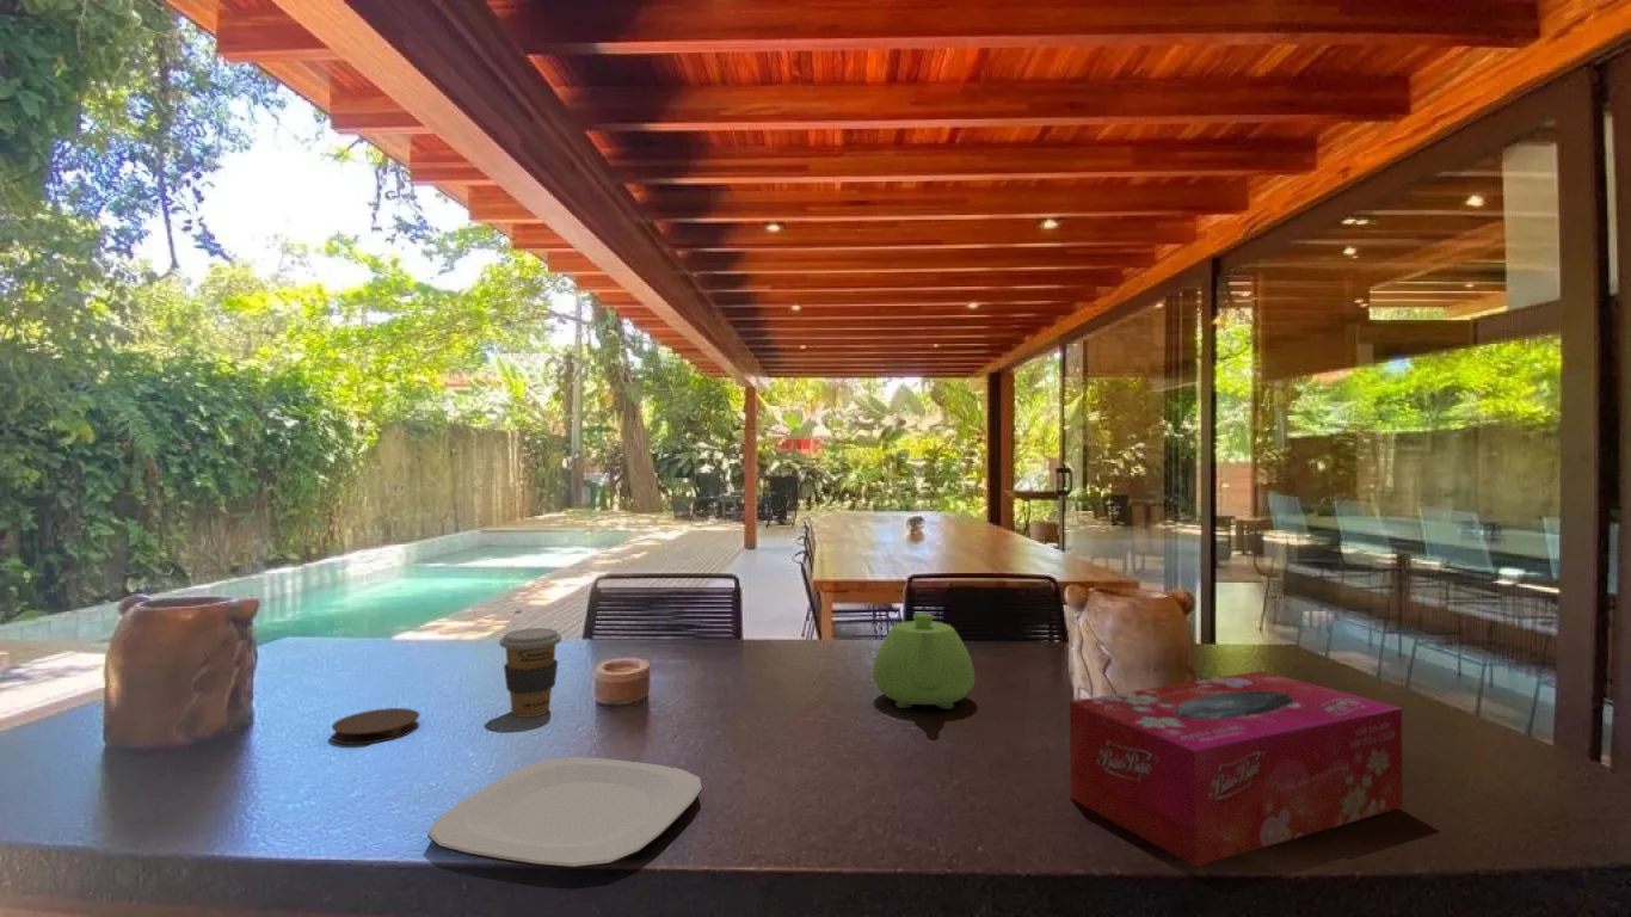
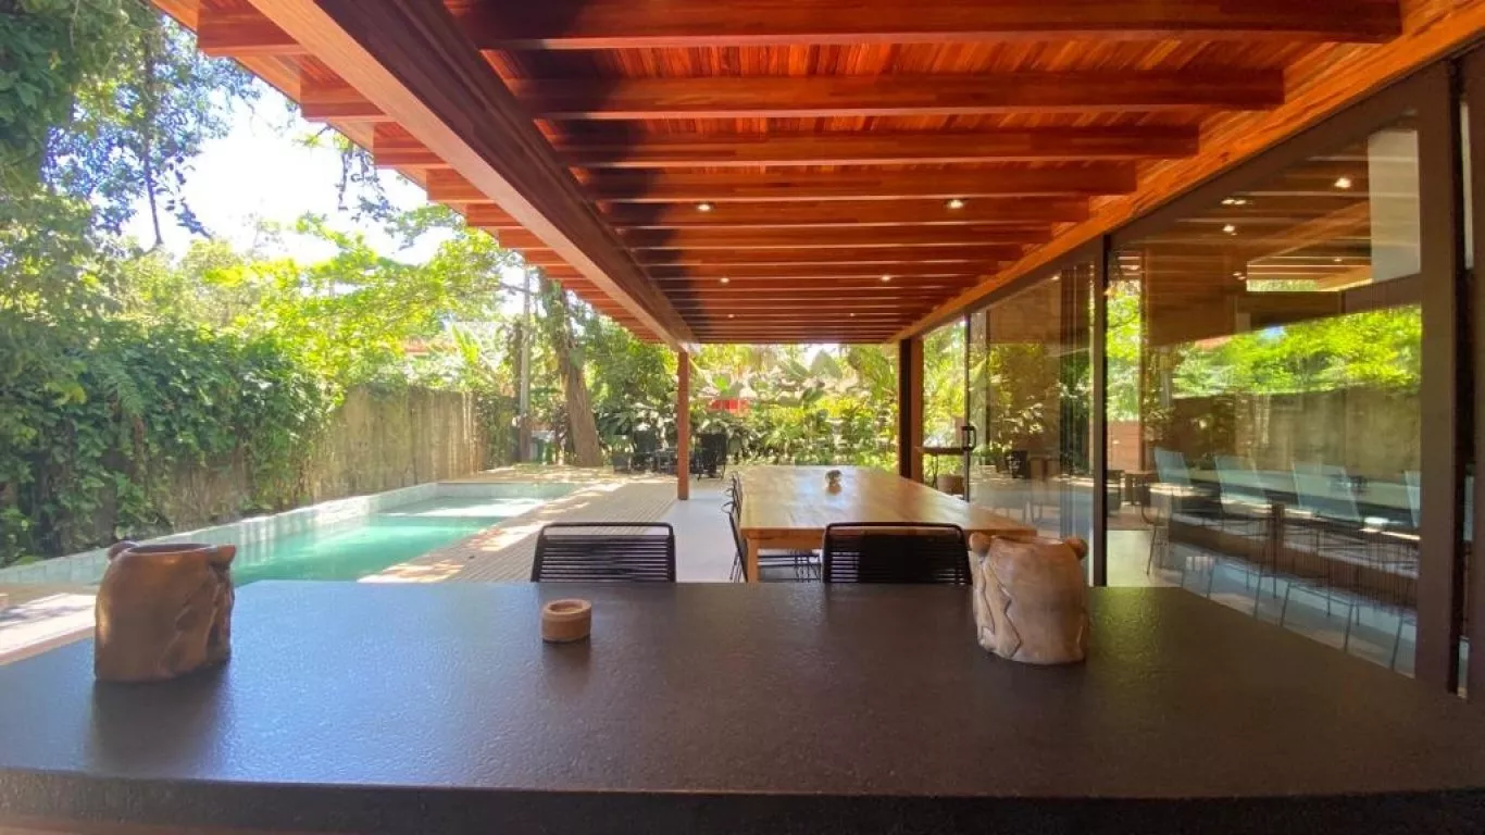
- coaster [331,707,420,746]
- tissue box [1069,670,1404,867]
- coffee cup [498,627,562,719]
- teapot [872,611,975,710]
- plate [426,756,703,870]
